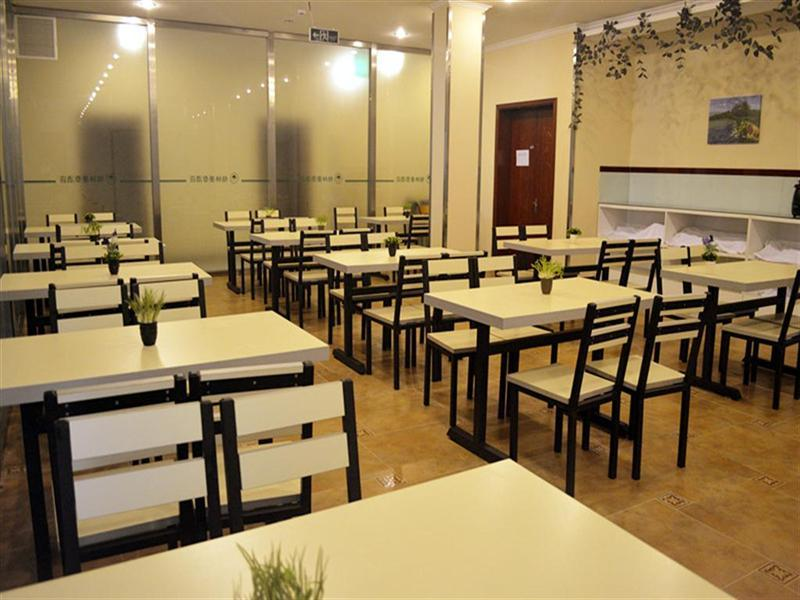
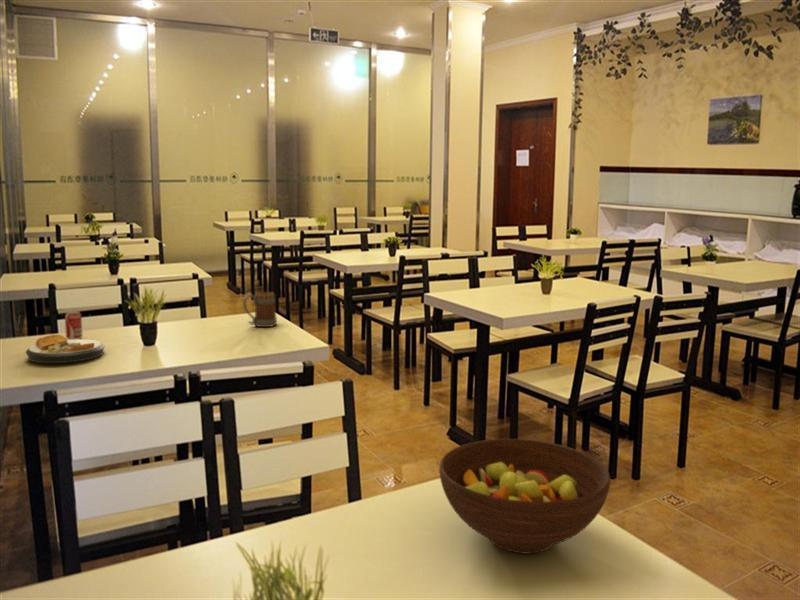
+ beverage can [64,309,84,340]
+ fruit bowl [438,438,611,555]
+ plate [25,334,106,364]
+ mug [242,291,278,328]
